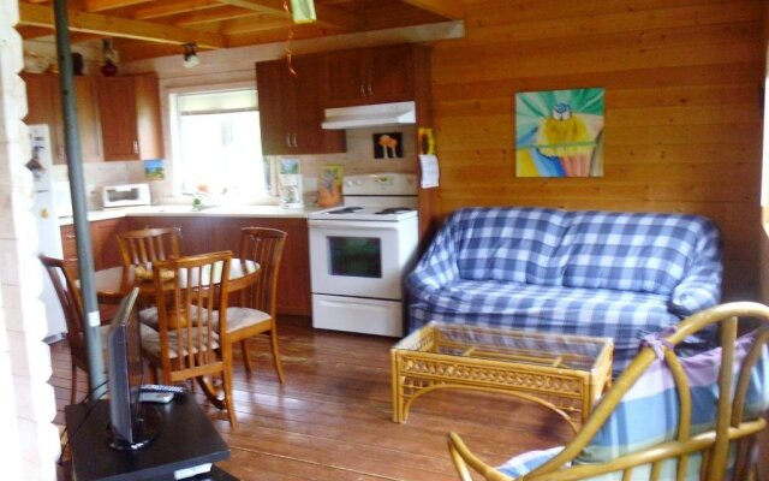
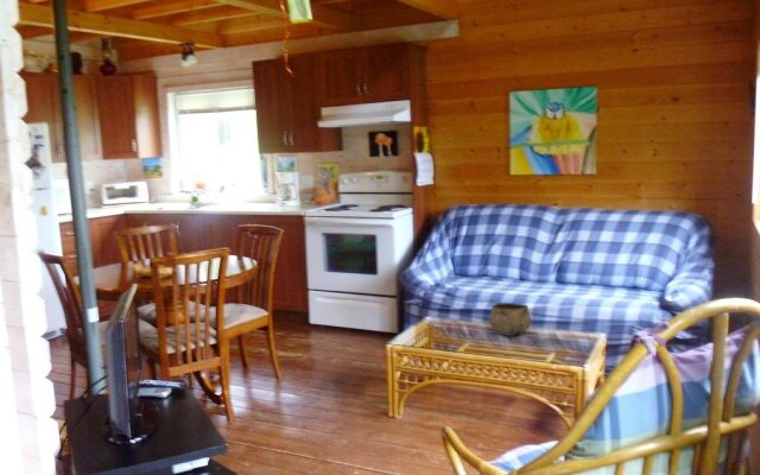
+ decorative bowl [488,302,533,337]
